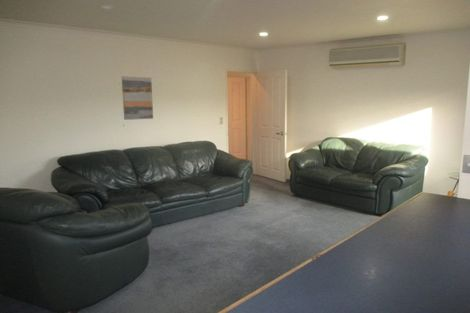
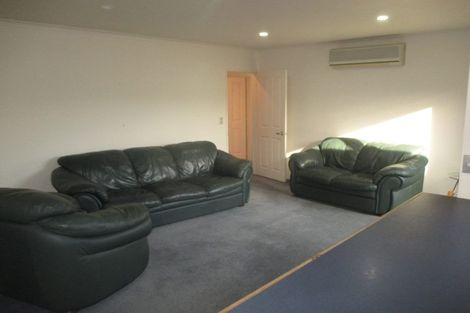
- wall art [121,75,154,121]
